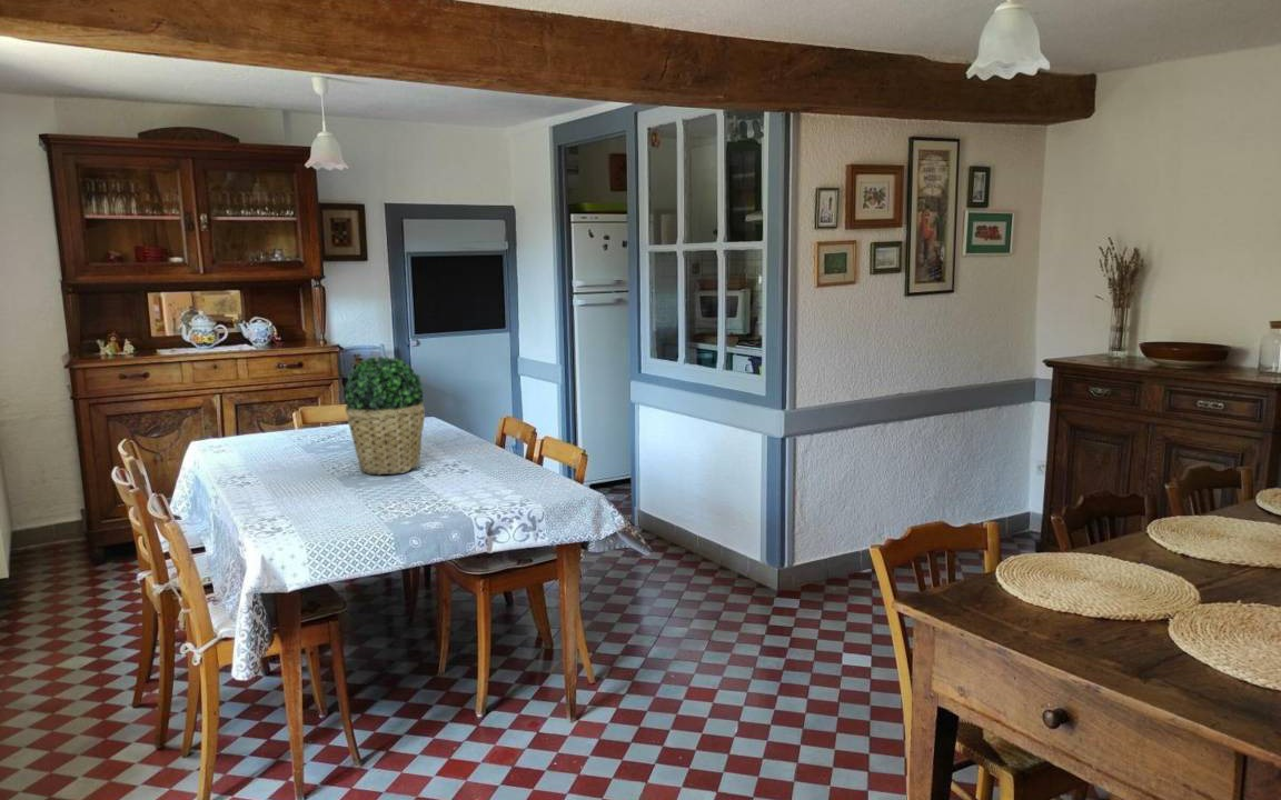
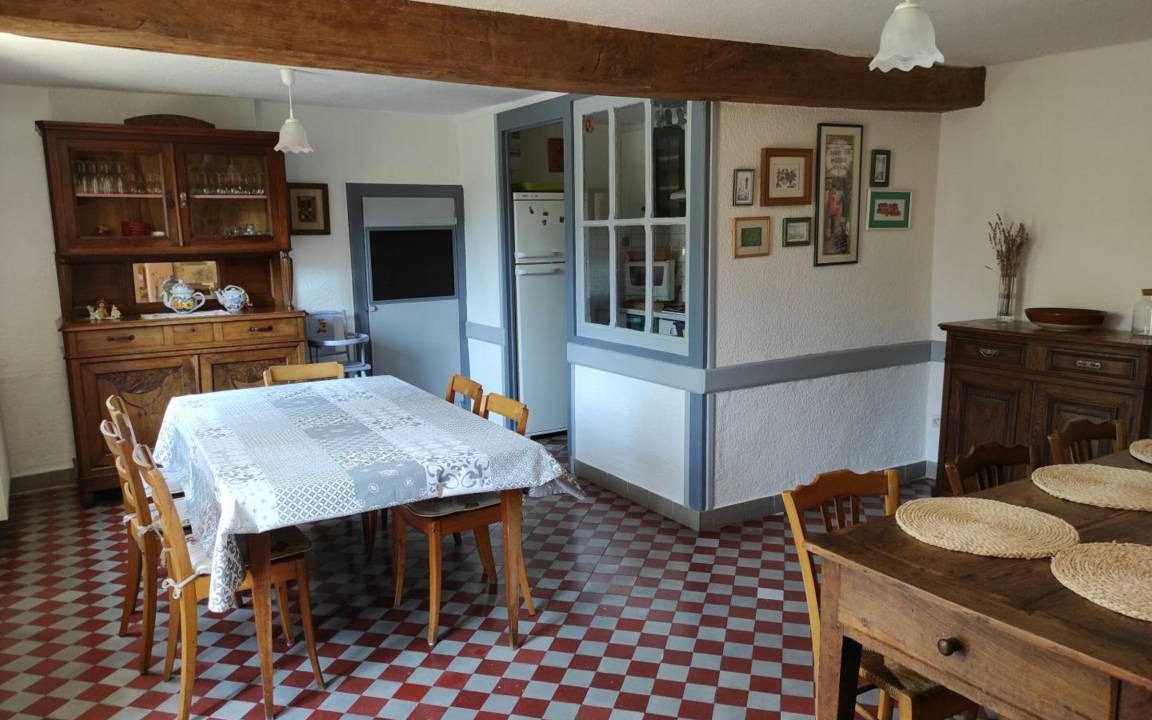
- potted plant [342,356,426,476]
